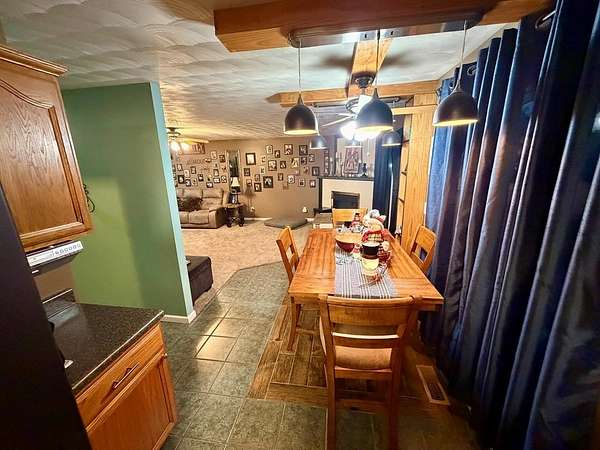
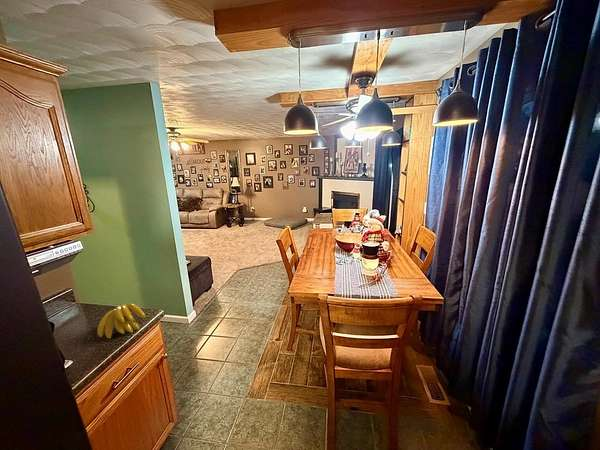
+ banana [97,302,147,340]
